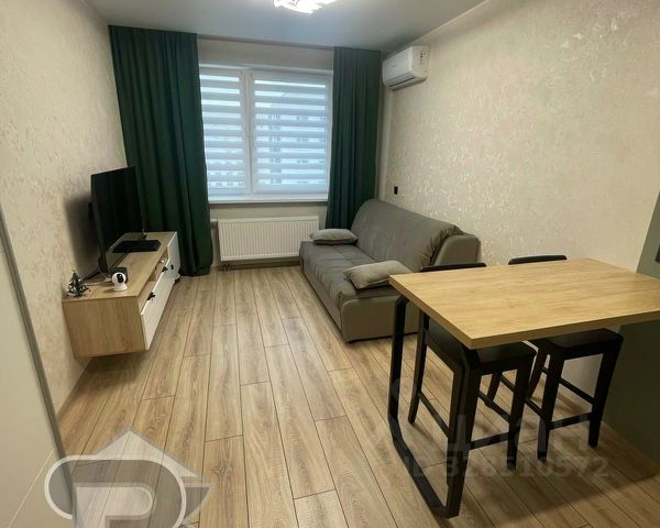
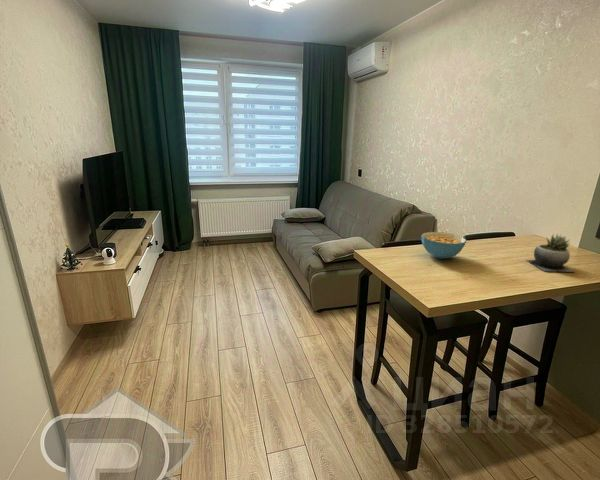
+ succulent plant [525,233,576,273]
+ cereal bowl [420,231,467,260]
